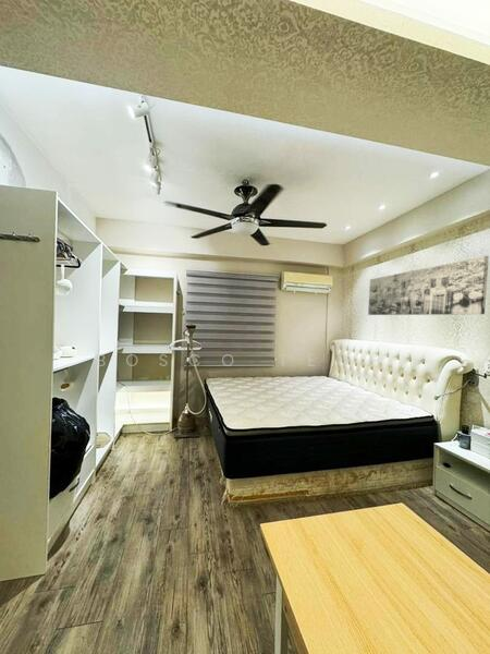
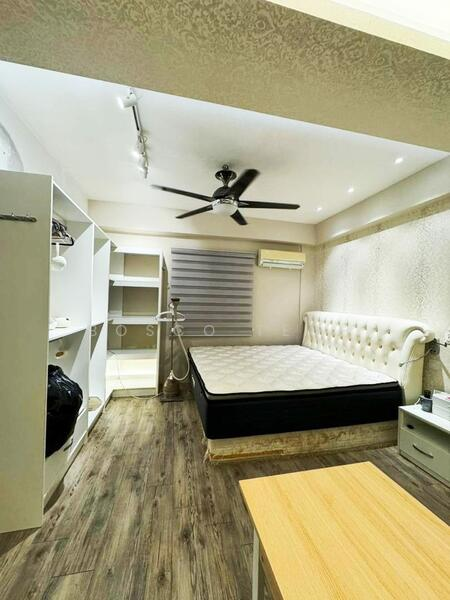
- wall art [367,255,490,316]
